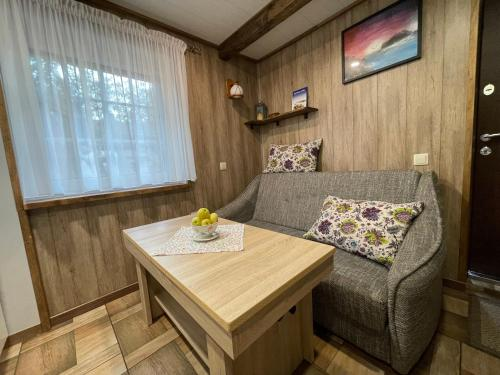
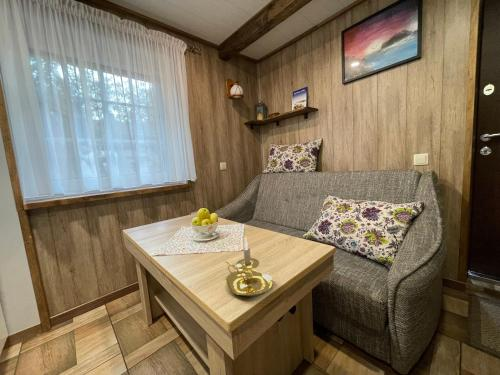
+ candle holder [224,235,274,298]
